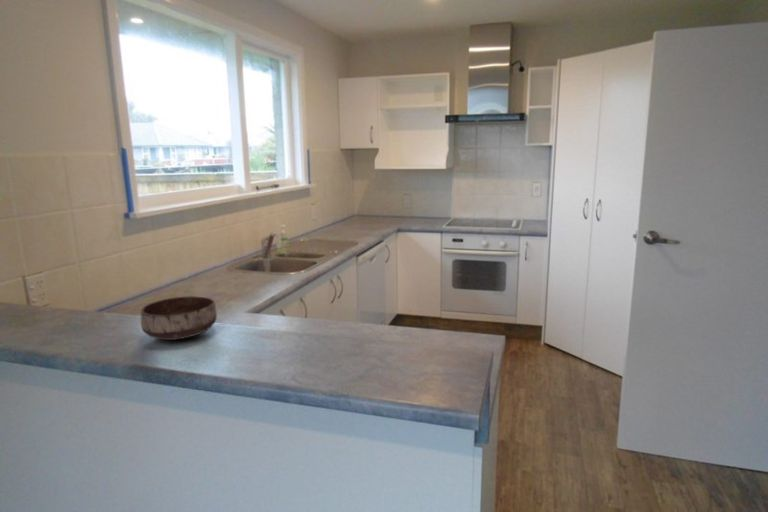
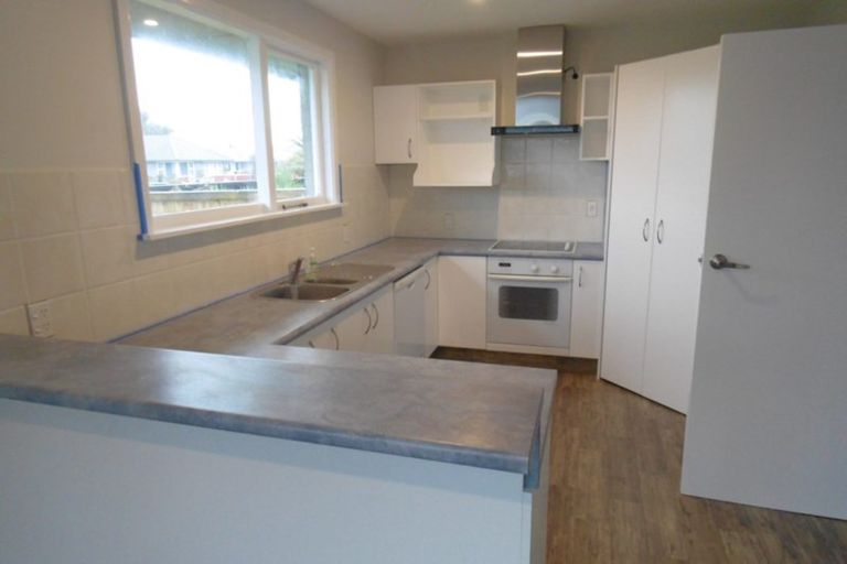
- bowl [140,295,218,341]
